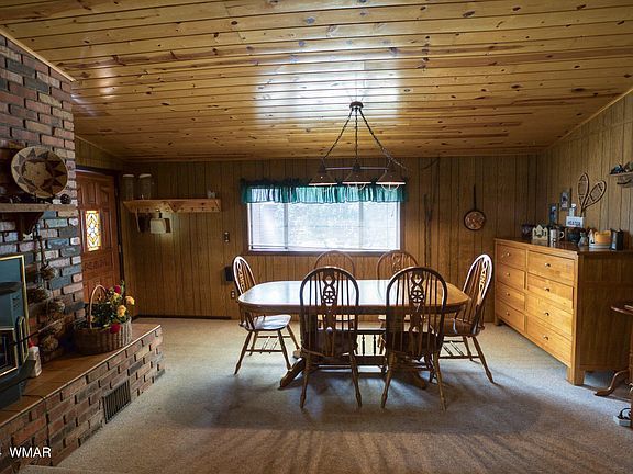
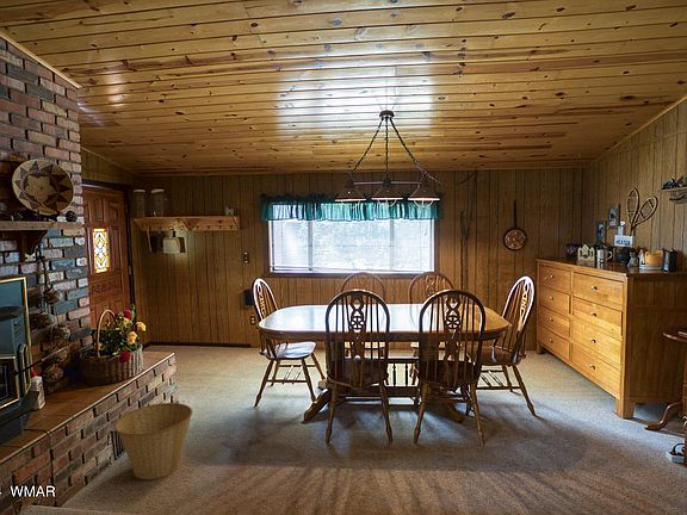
+ basket [112,402,193,480]
